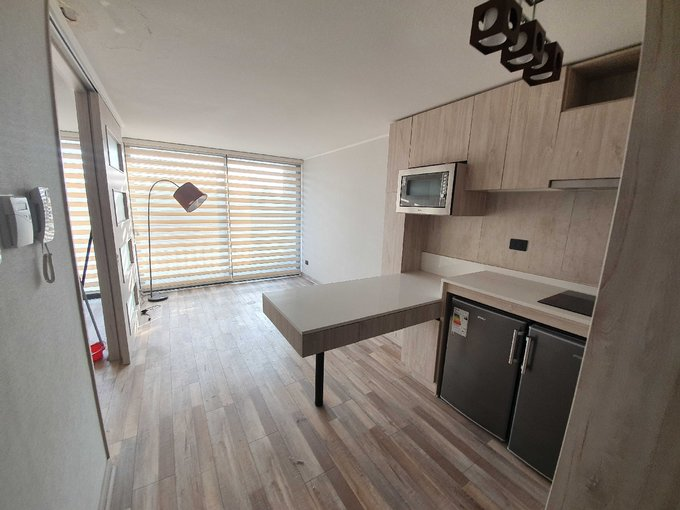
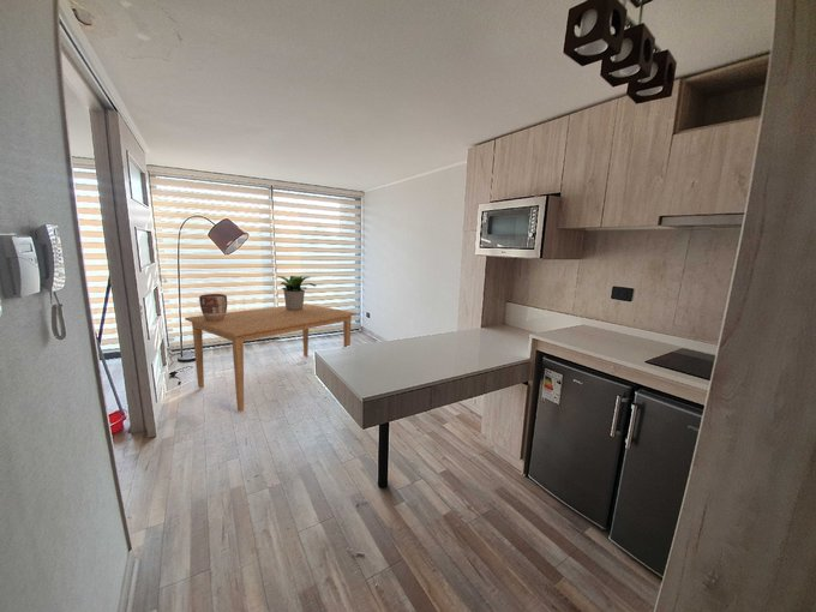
+ potted plant [277,275,318,310]
+ ceramic pot [198,293,228,322]
+ dining table [184,302,358,413]
